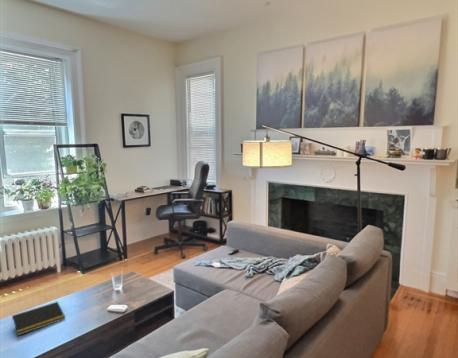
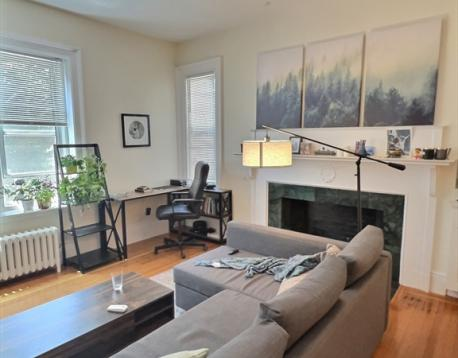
- notepad [10,301,66,336]
